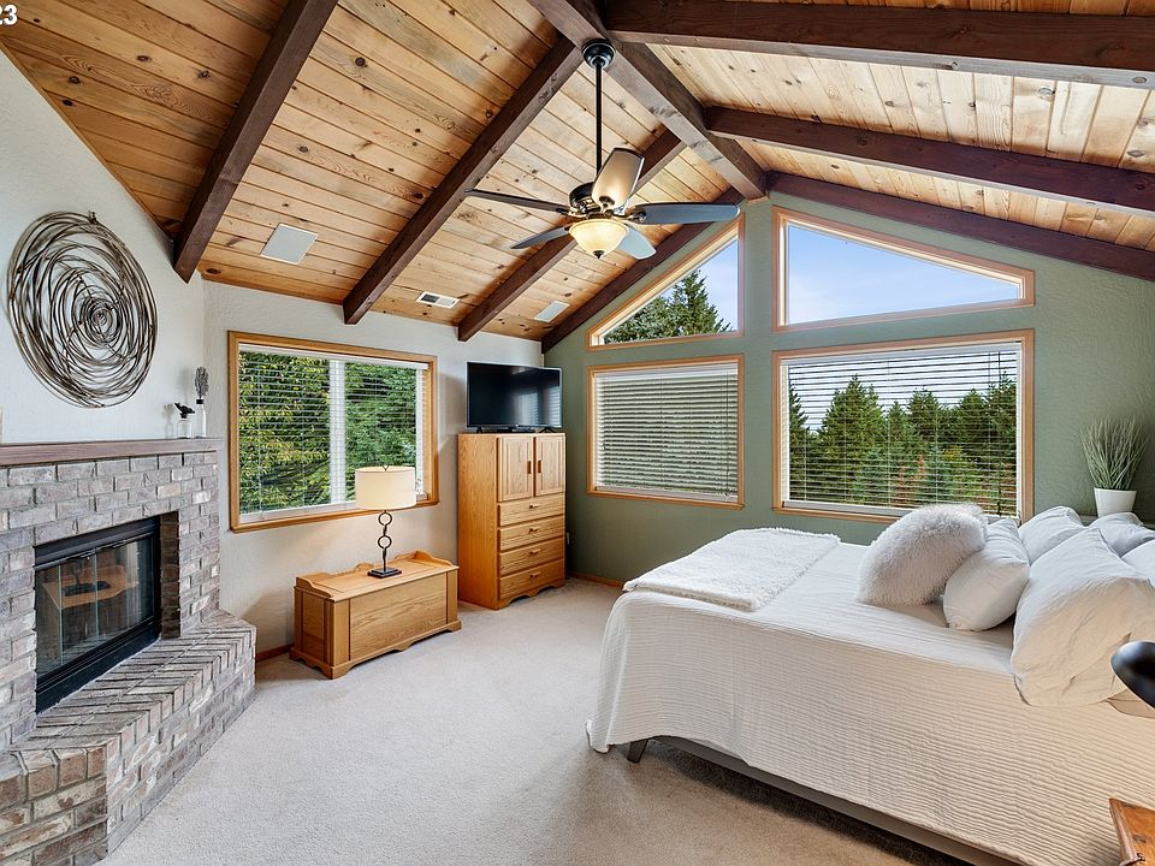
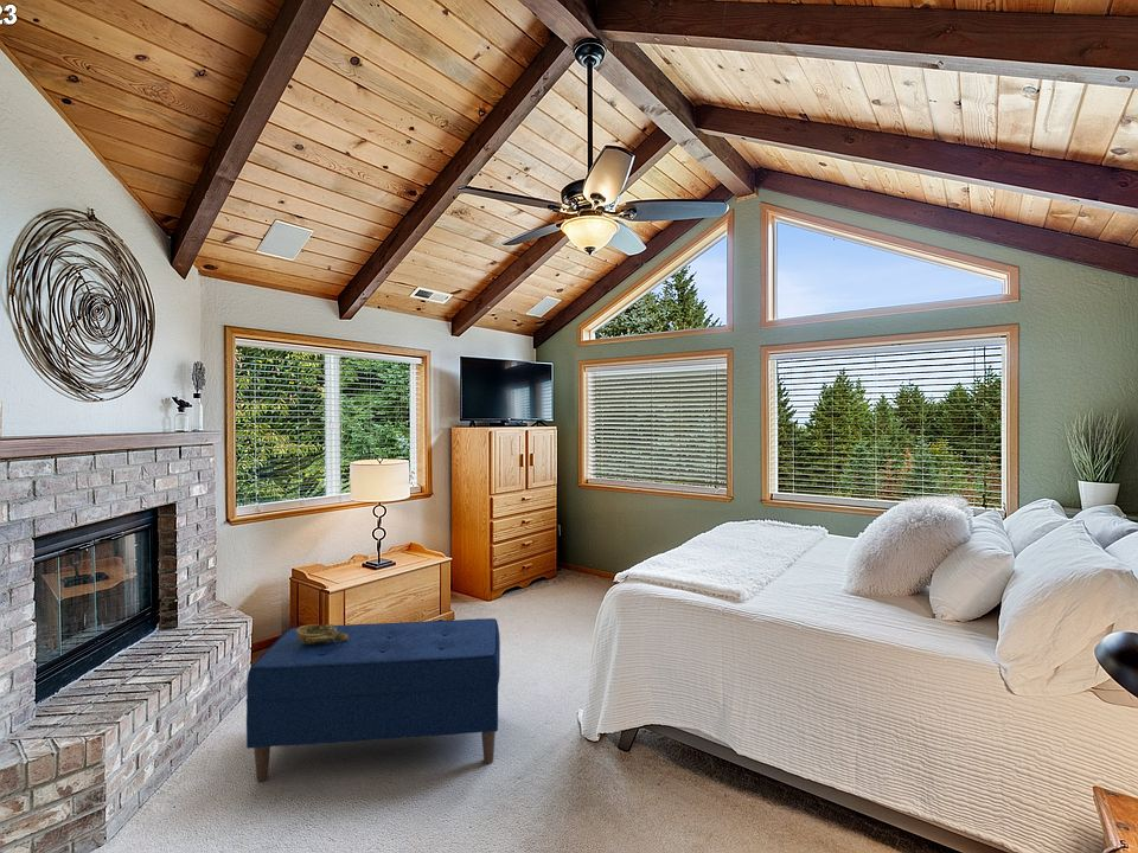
+ bench [245,617,501,782]
+ decorative bowl [296,623,349,644]
